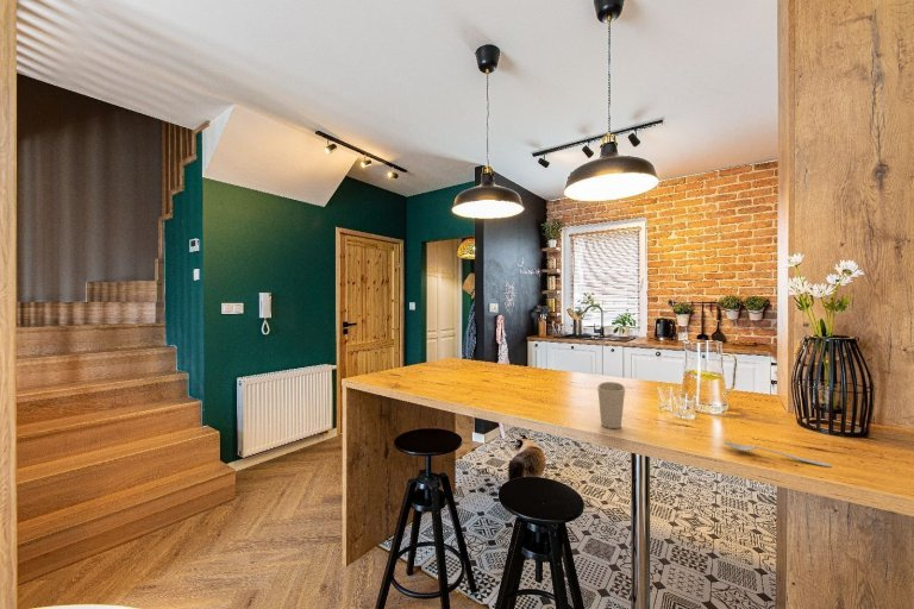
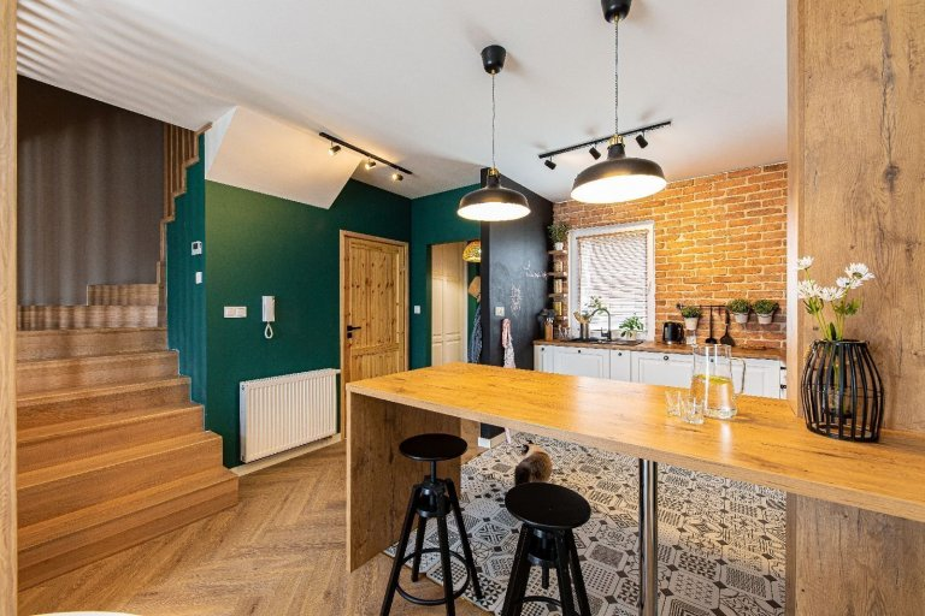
- cup [596,381,626,429]
- spoon [722,440,832,467]
